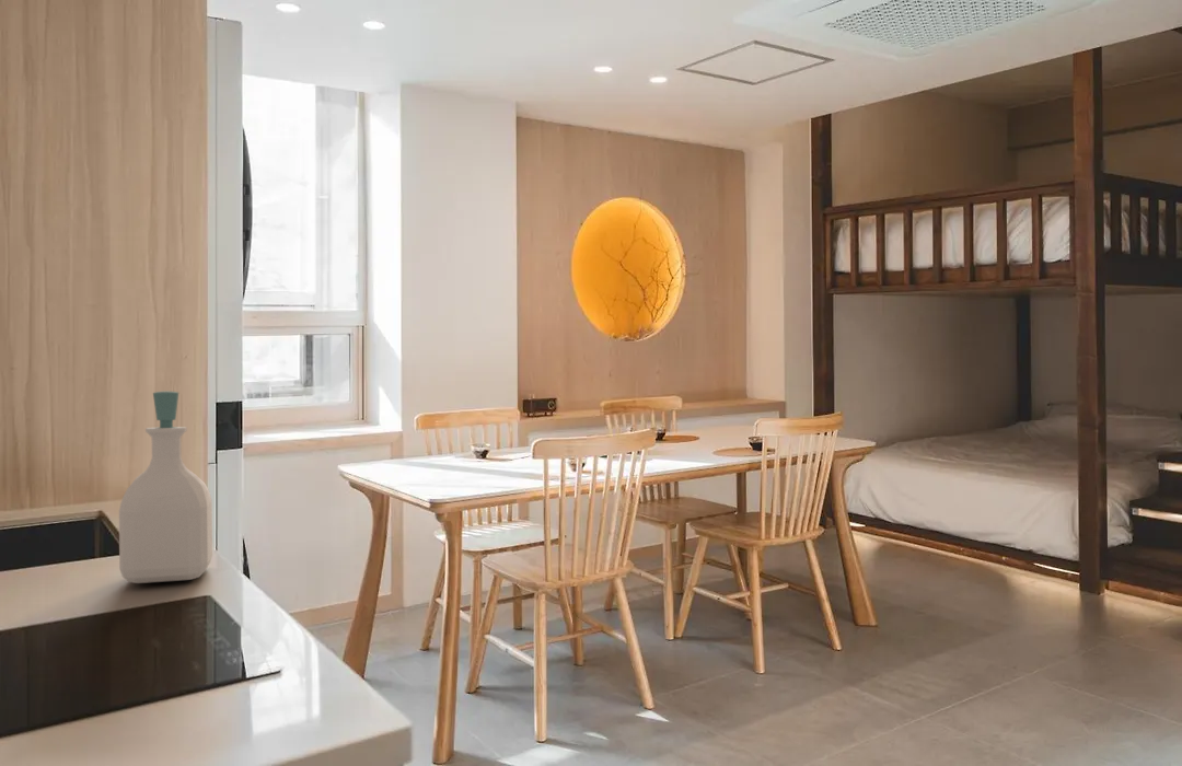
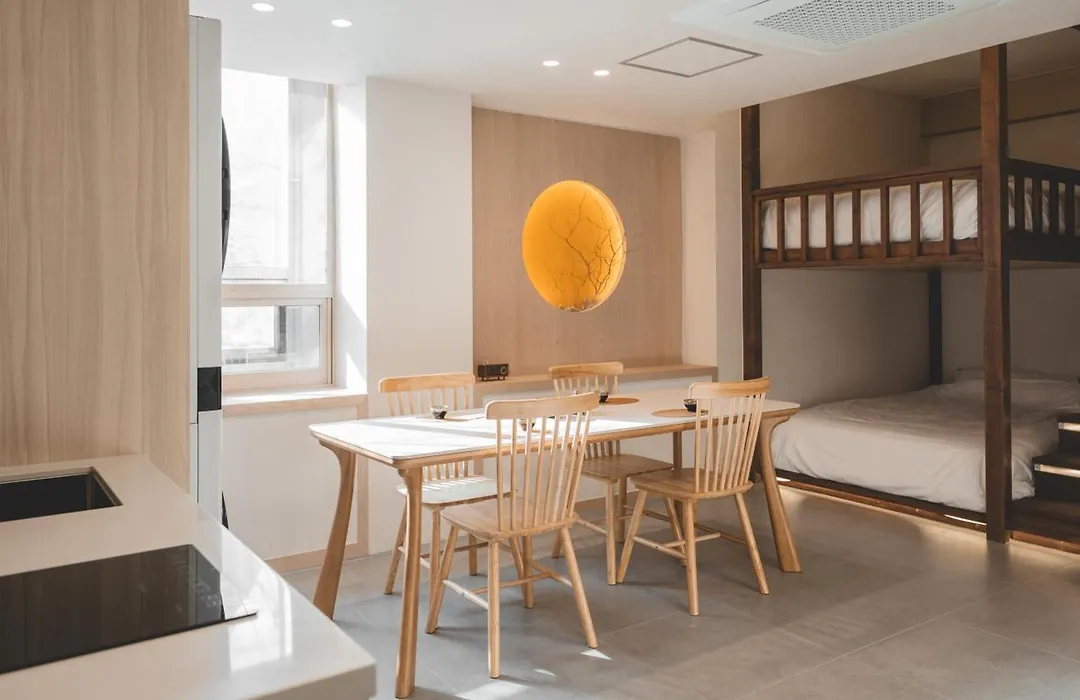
- soap bottle [118,390,213,584]
